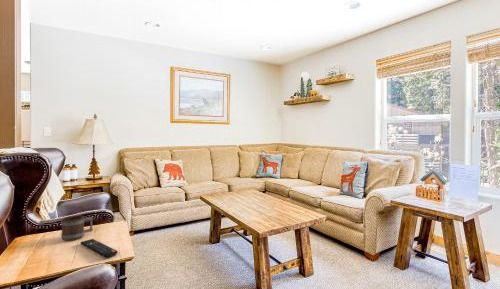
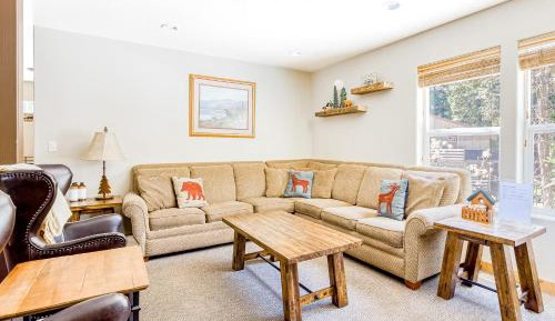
- remote control [79,238,119,259]
- mug [60,215,94,242]
